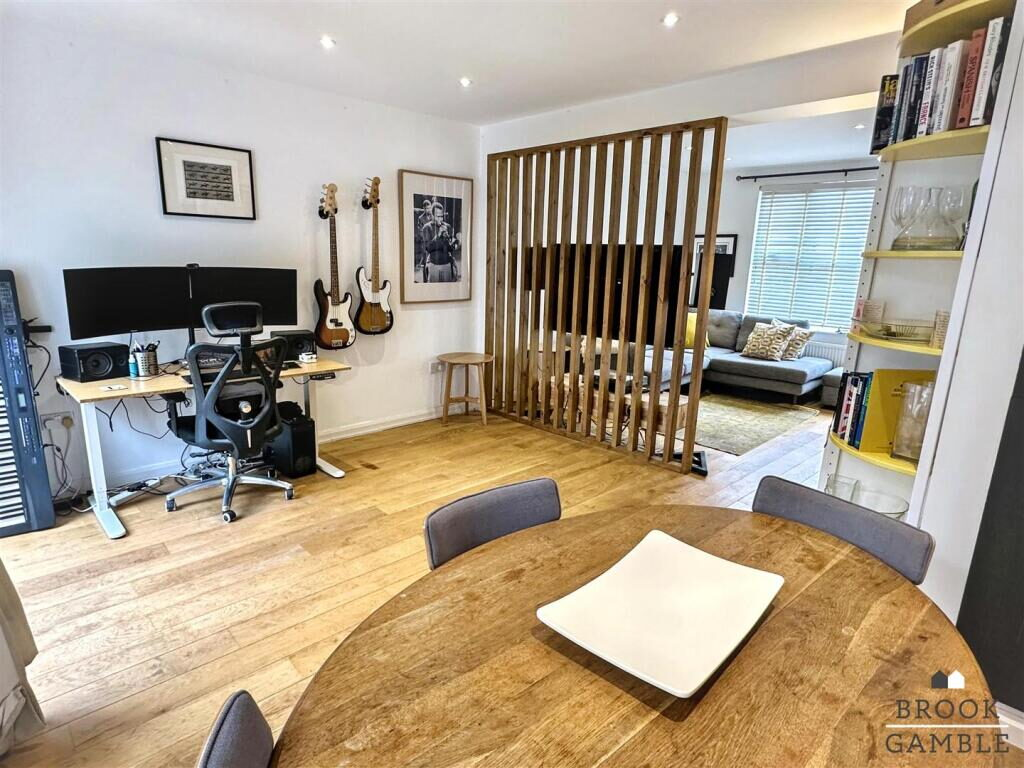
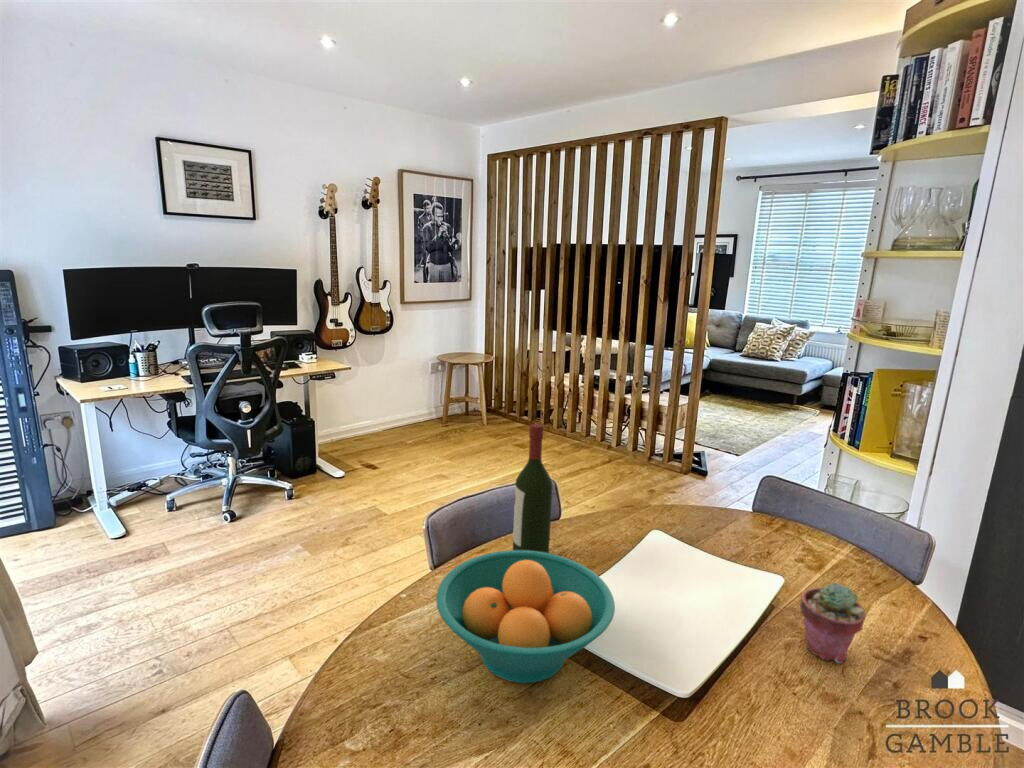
+ potted succulent [799,582,867,665]
+ wine bottle [512,423,553,553]
+ fruit bowl [435,549,616,684]
